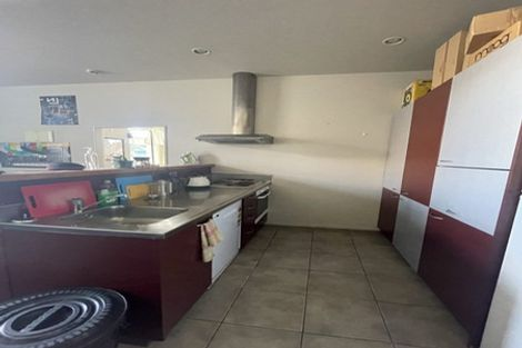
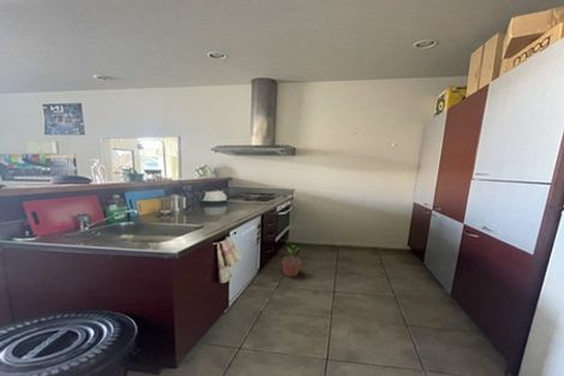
+ potted plant [281,244,302,277]
